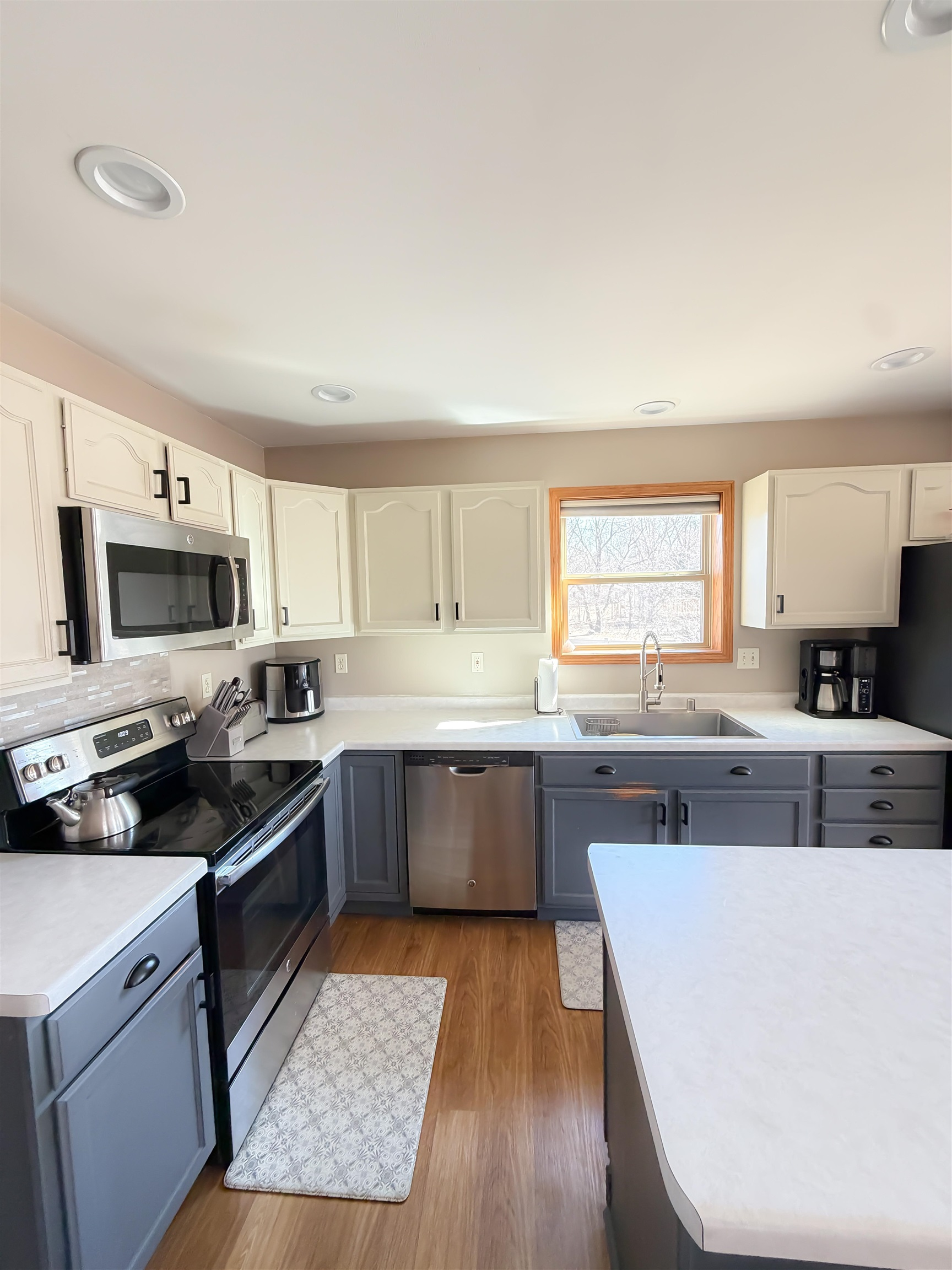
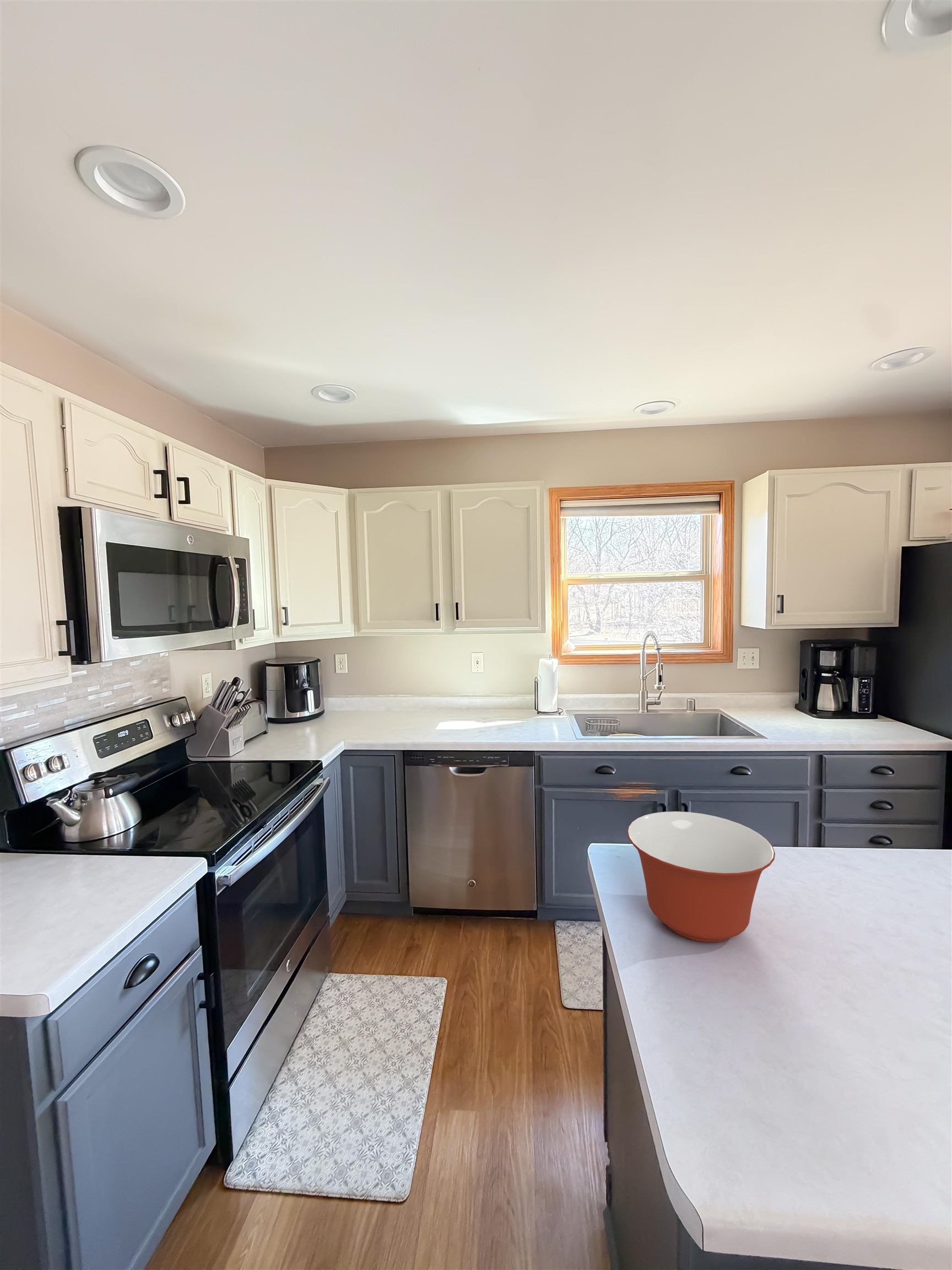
+ mixing bowl [626,811,776,943]
